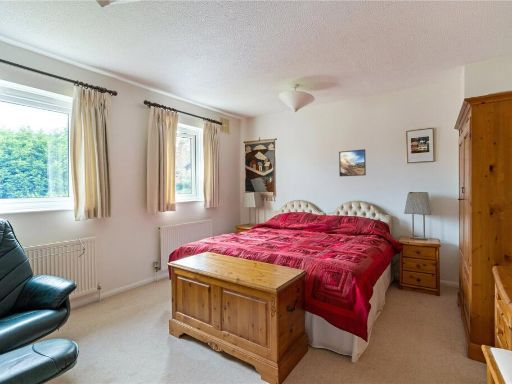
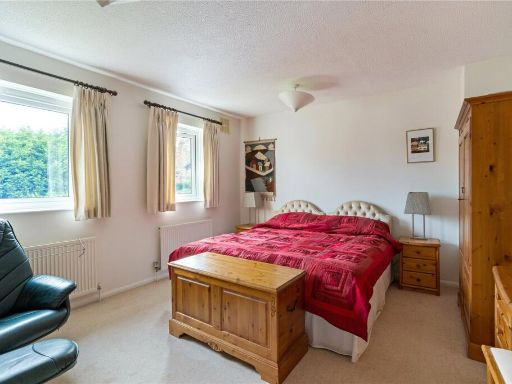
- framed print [338,148,367,177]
